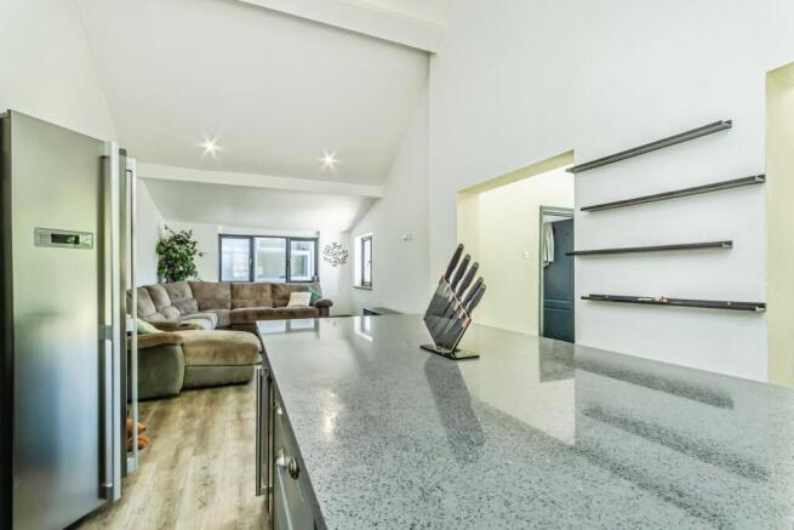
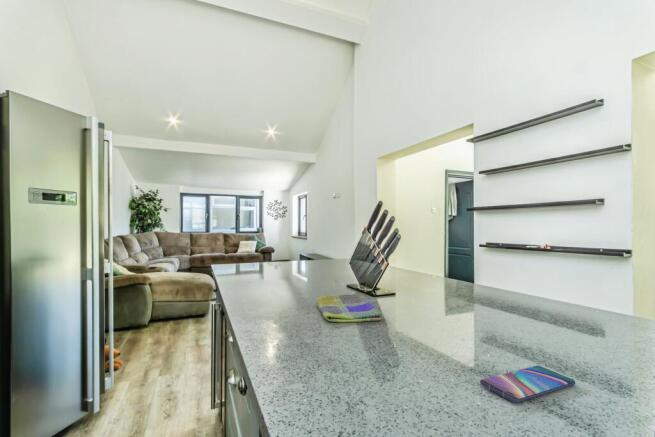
+ smartphone [479,365,576,403]
+ dish towel [316,293,383,323]
